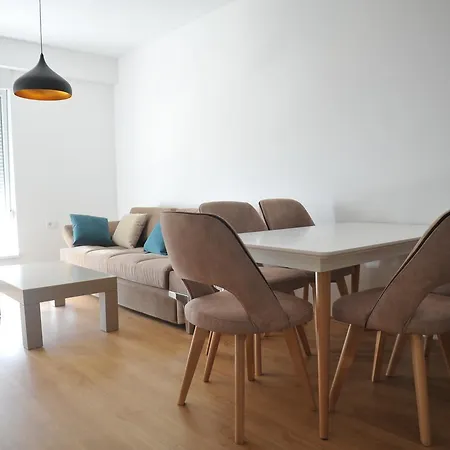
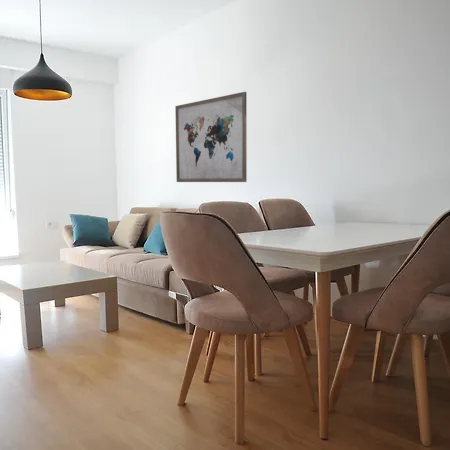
+ wall art [174,91,248,183]
